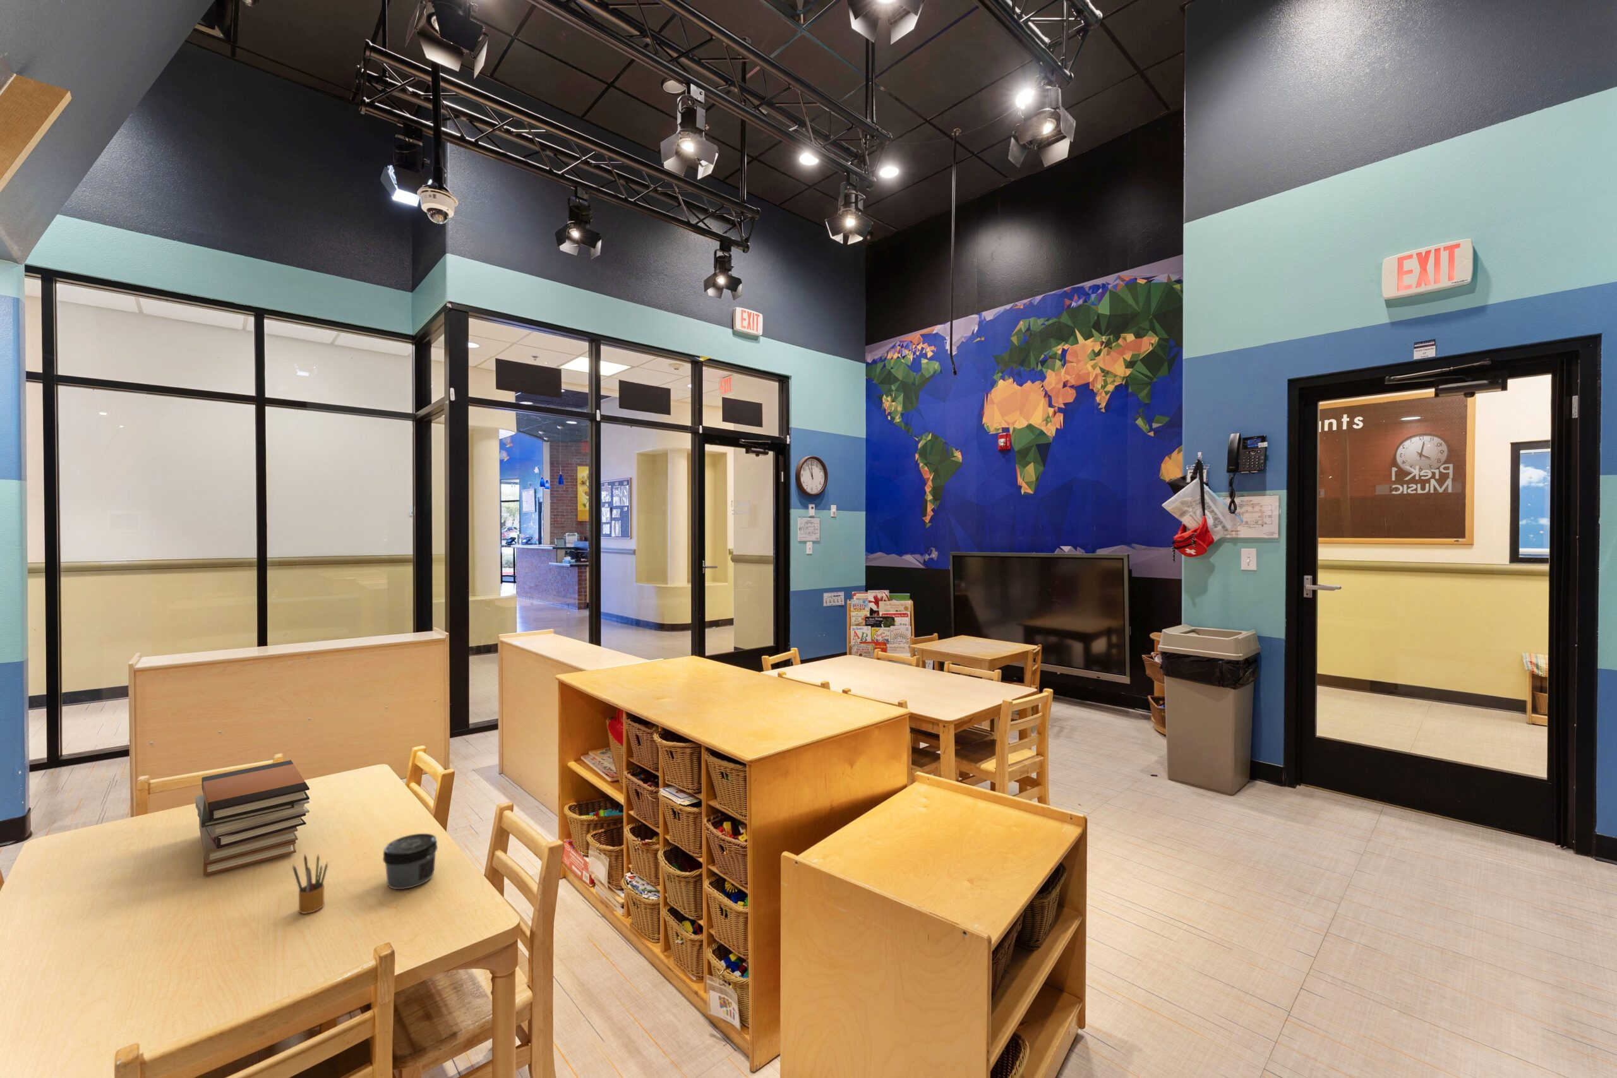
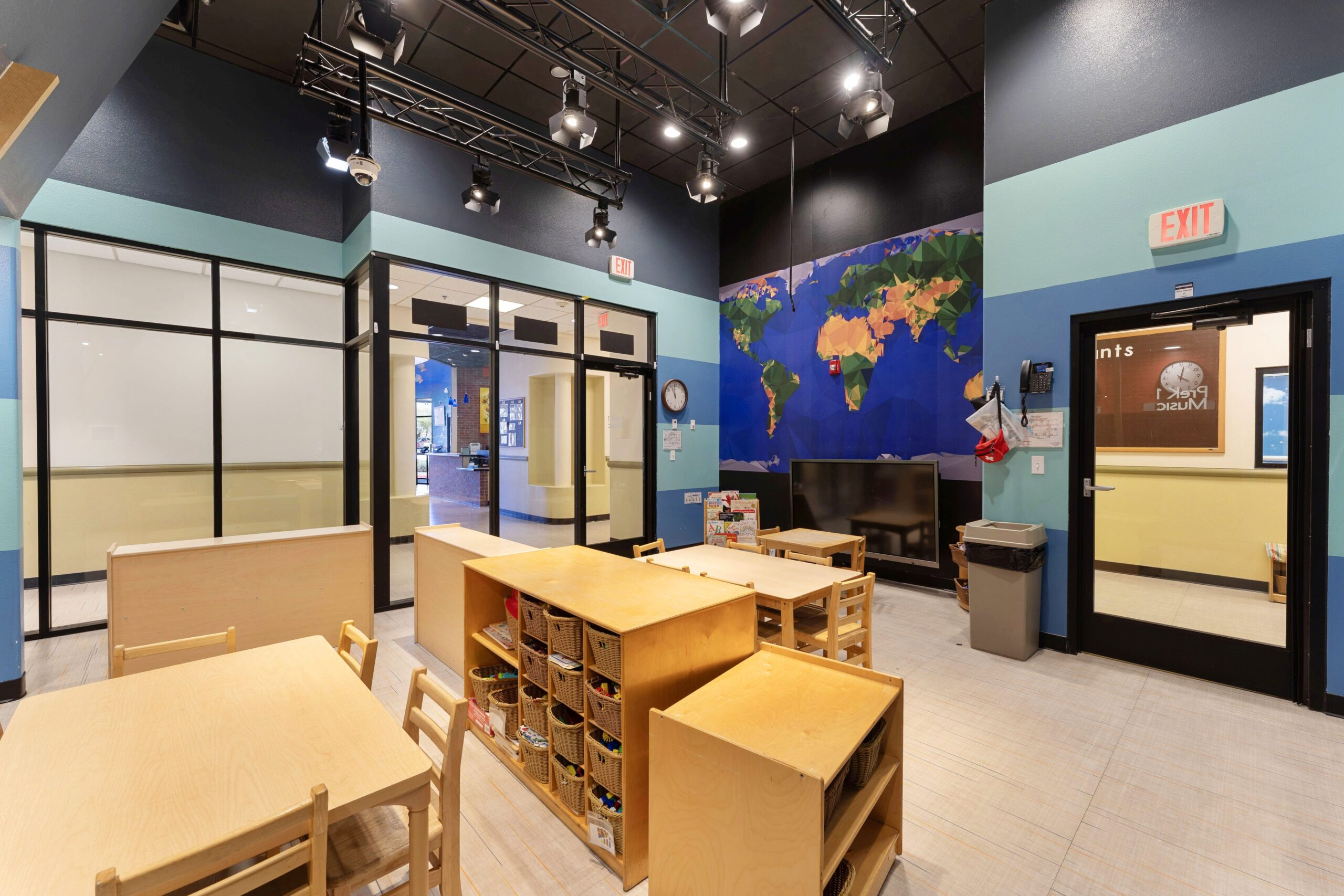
- pencil box [292,853,328,914]
- jar [383,833,438,890]
- book stack [195,759,310,877]
